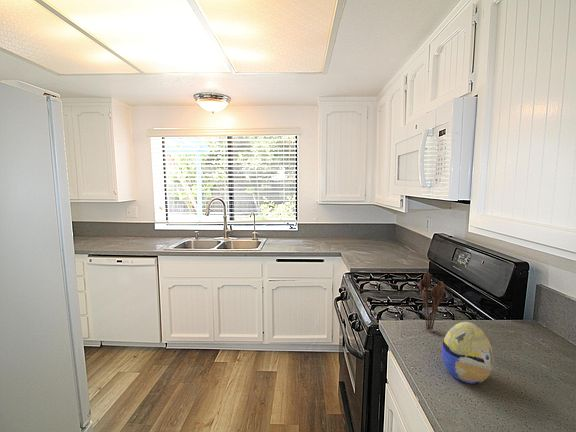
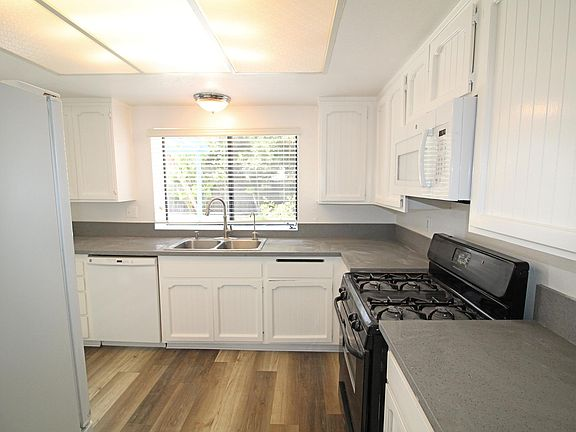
- utensil holder [418,272,446,333]
- decorative egg [441,321,495,385]
